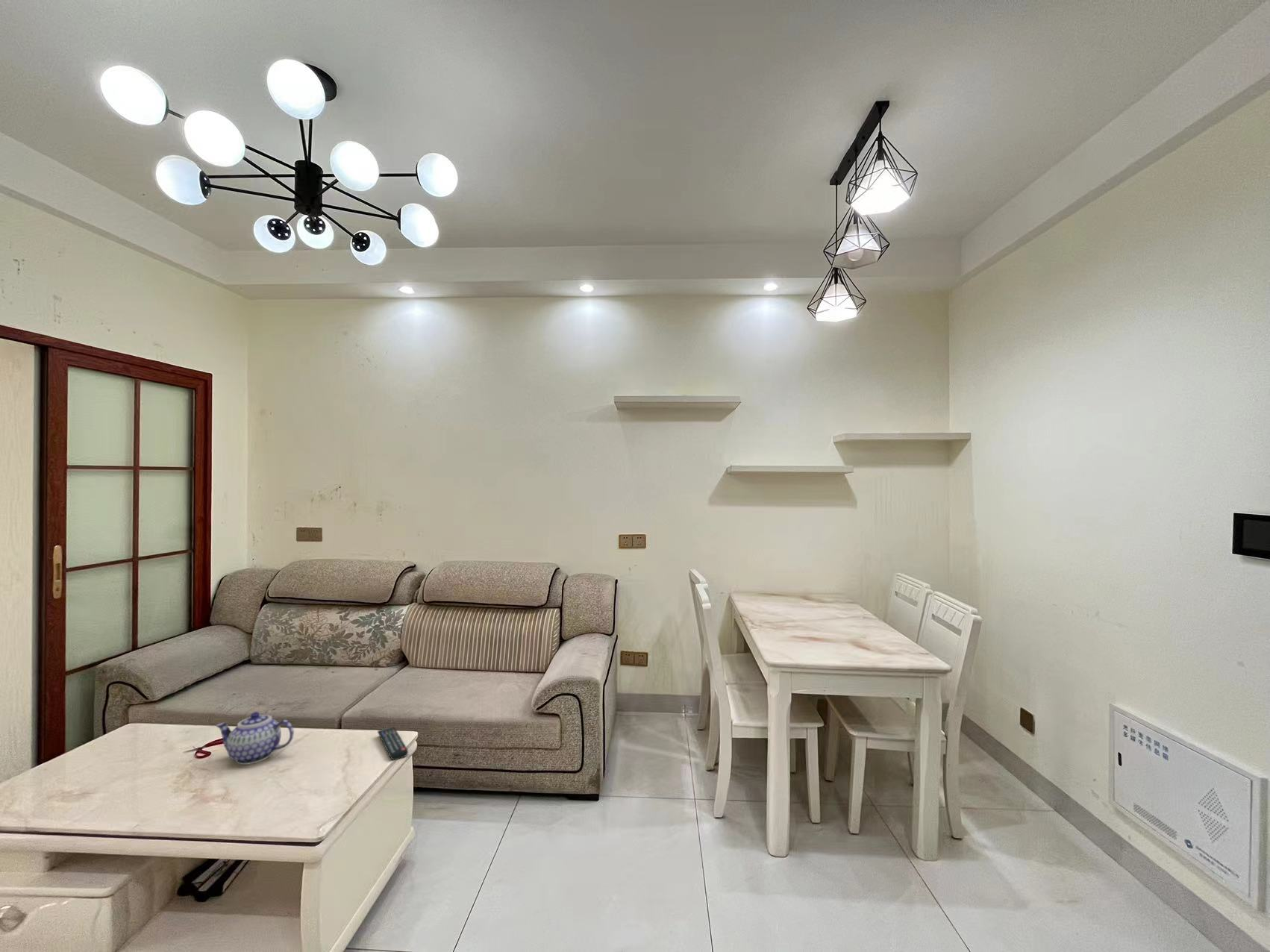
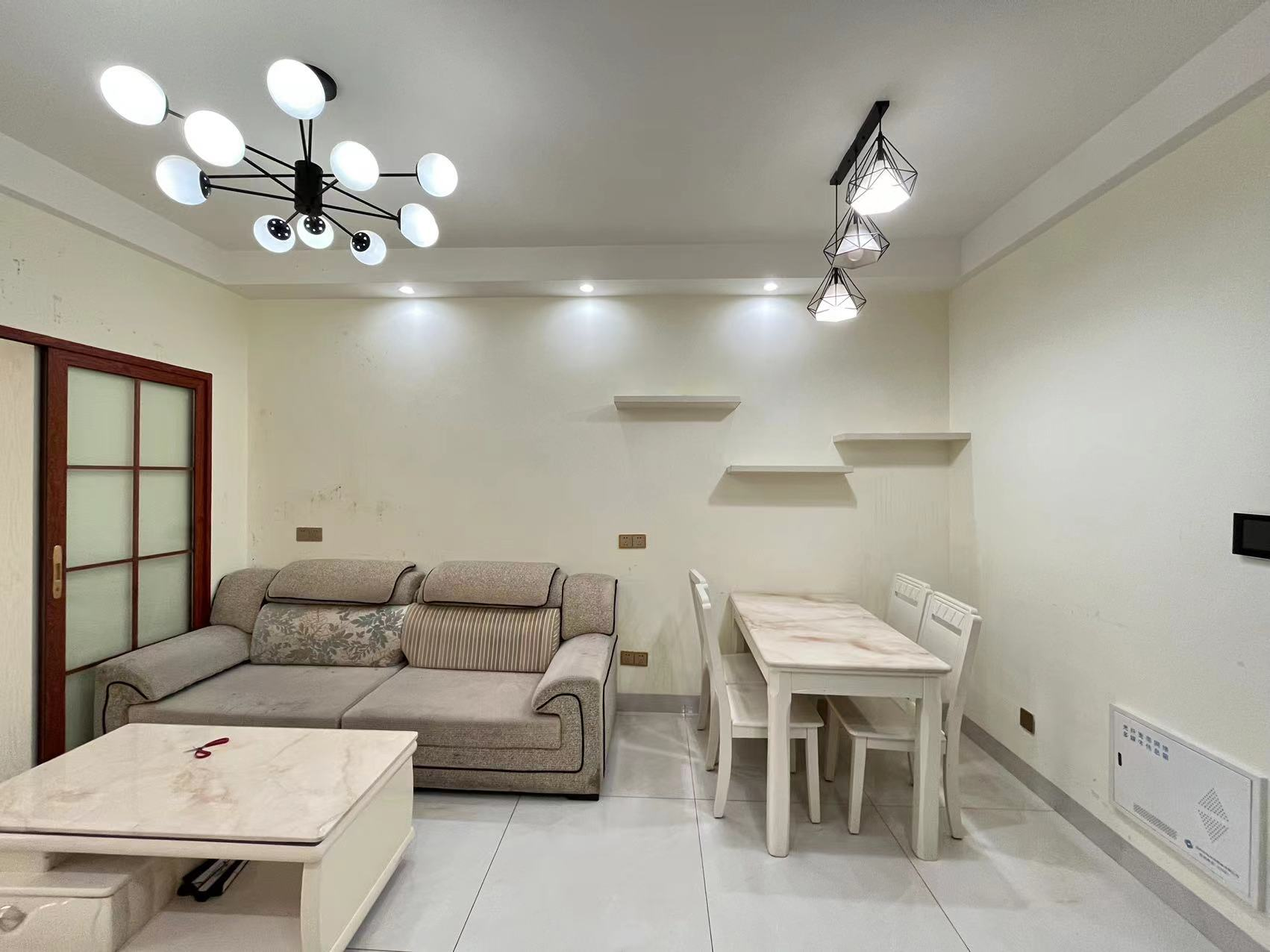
- remote control [377,726,409,761]
- teapot [215,711,295,765]
